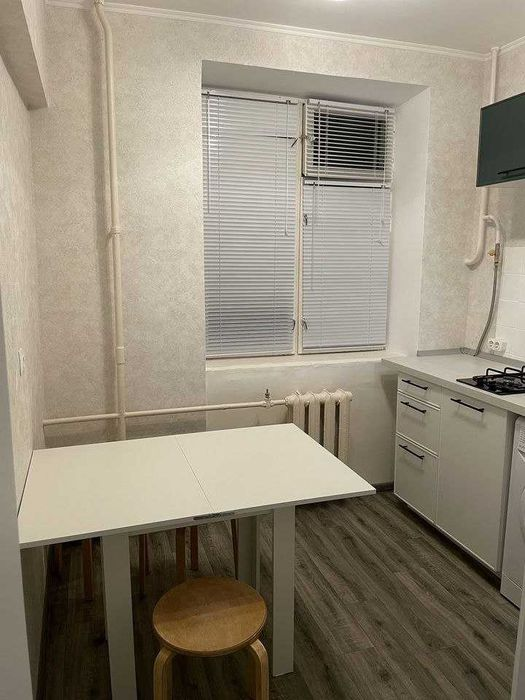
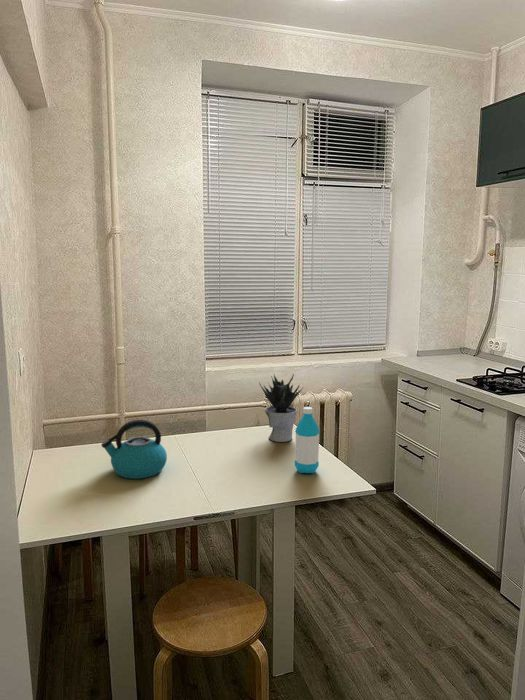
+ kettle [100,419,168,480]
+ water bottle [294,406,321,474]
+ potted plant [258,373,304,443]
